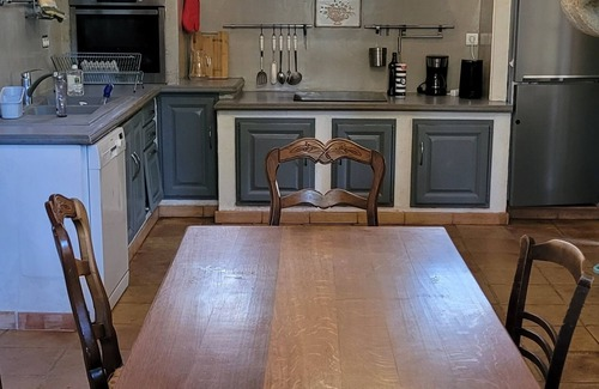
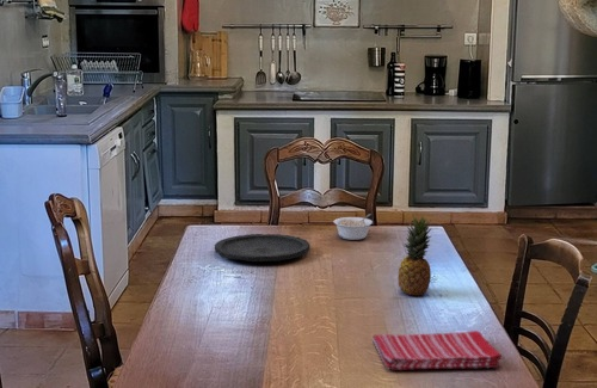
+ dish towel [371,330,503,371]
+ fruit [396,215,432,296]
+ legume [332,213,374,241]
+ plate [214,233,310,263]
